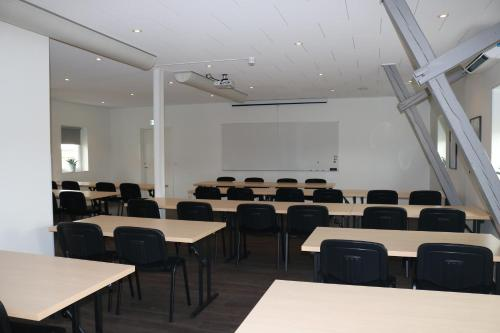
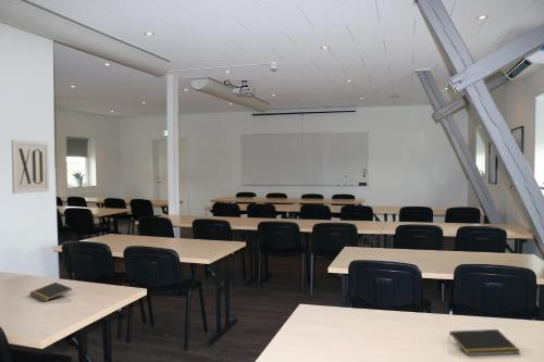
+ notepad [447,328,521,357]
+ notepad [29,282,73,302]
+ wall art [11,139,50,195]
